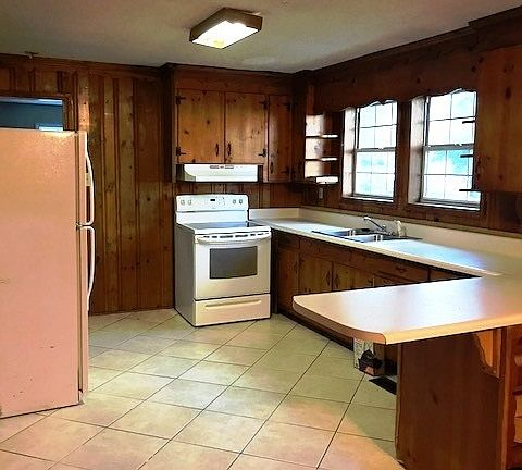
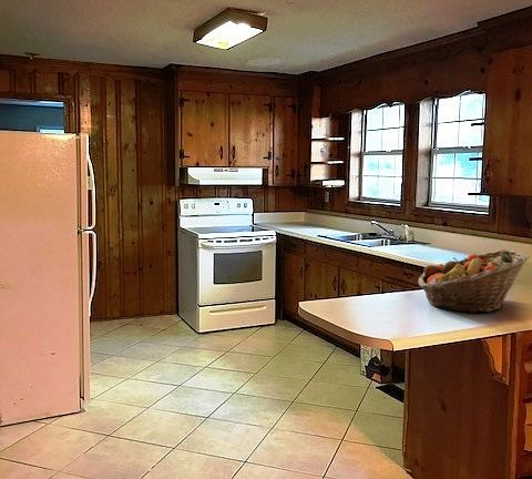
+ fruit basket [417,248,531,315]
